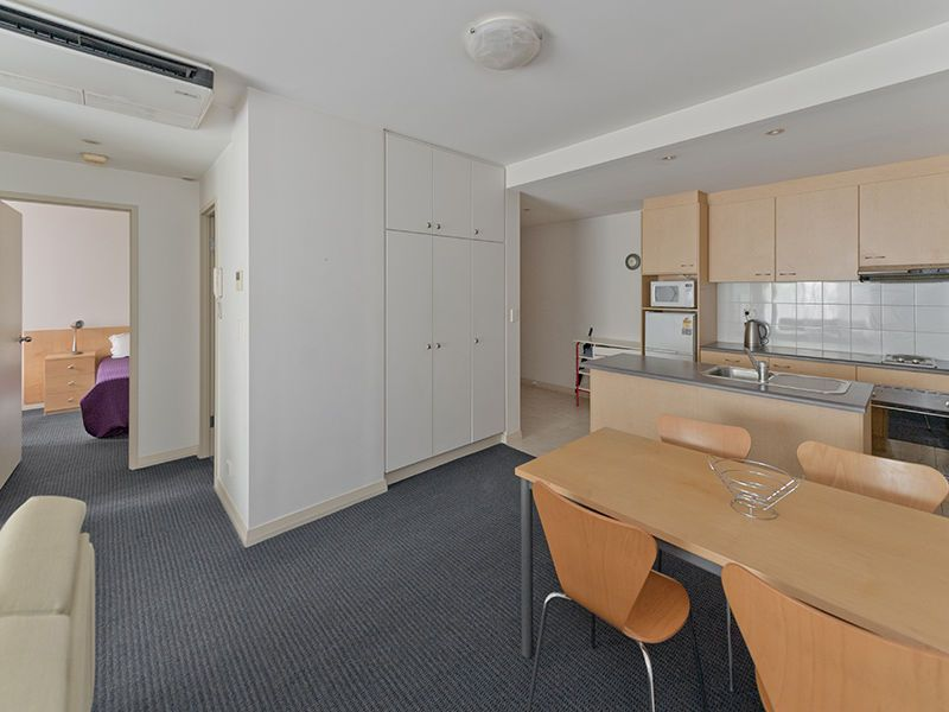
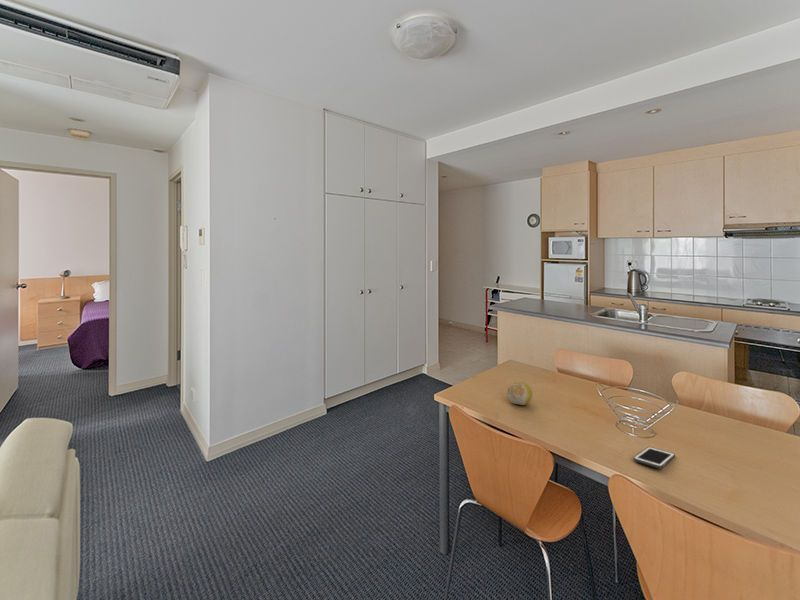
+ cell phone [633,446,676,469]
+ fruit [506,381,533,406]
